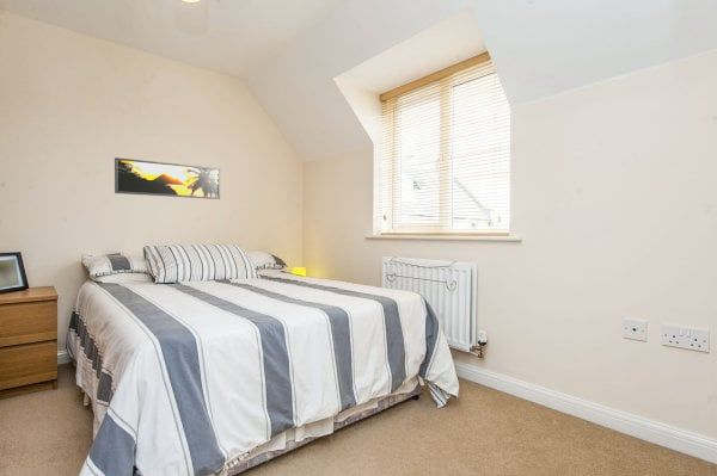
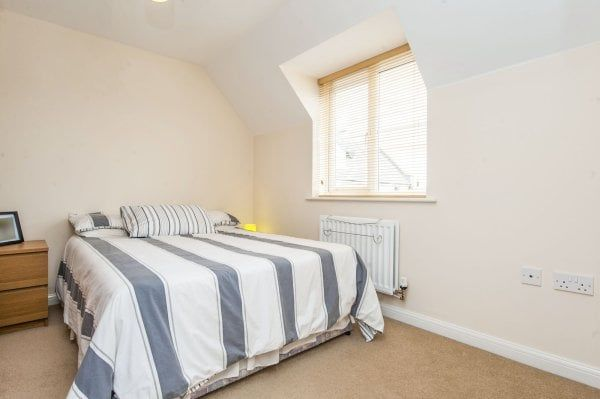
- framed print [114,156,221,200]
